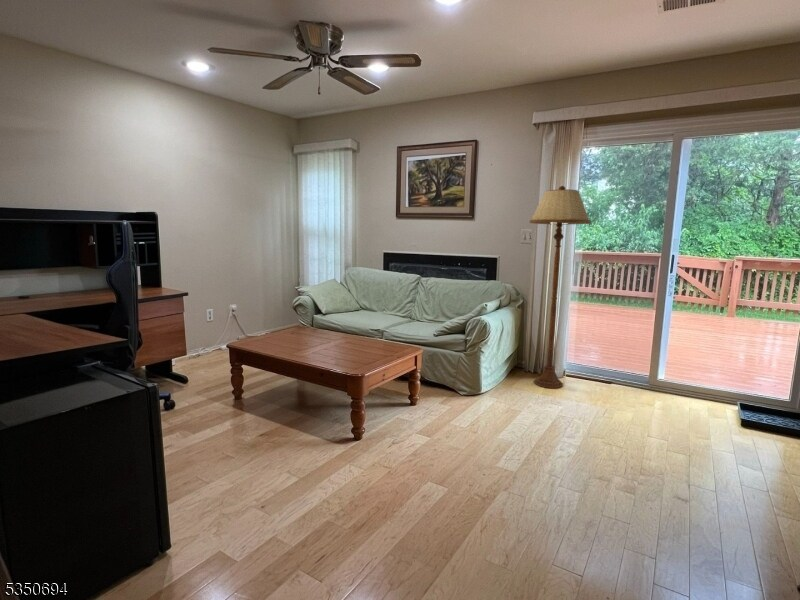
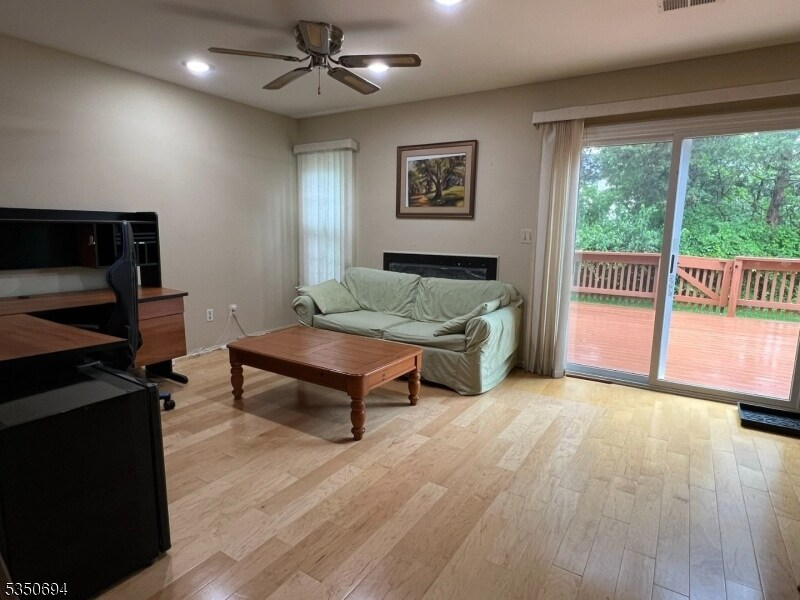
- floor lamp [529,185,592,389]
